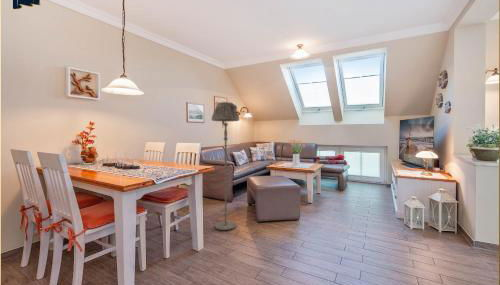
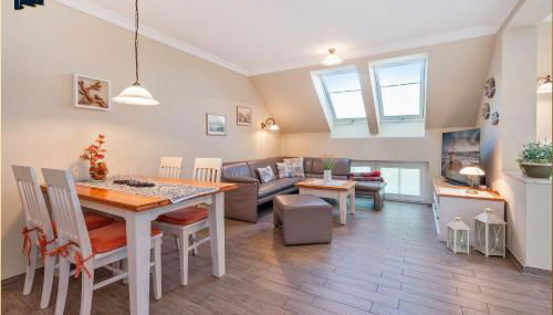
- floor lamp [211,101,240,231]
